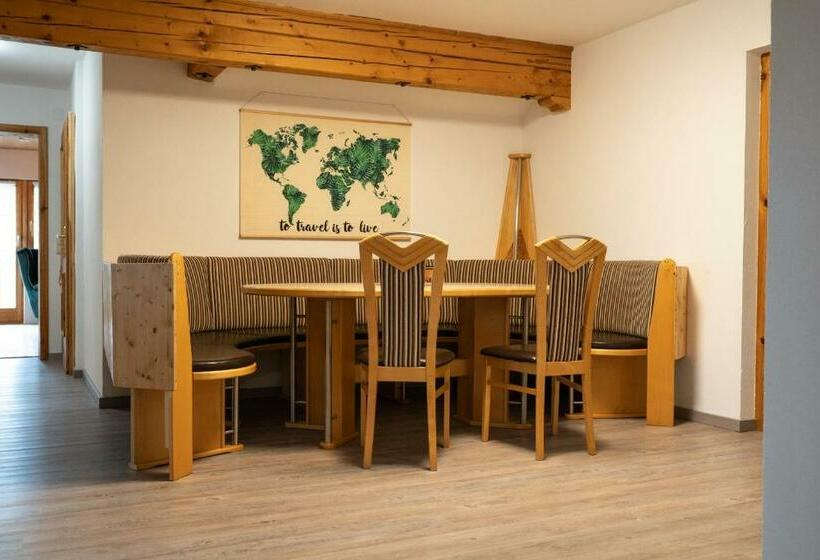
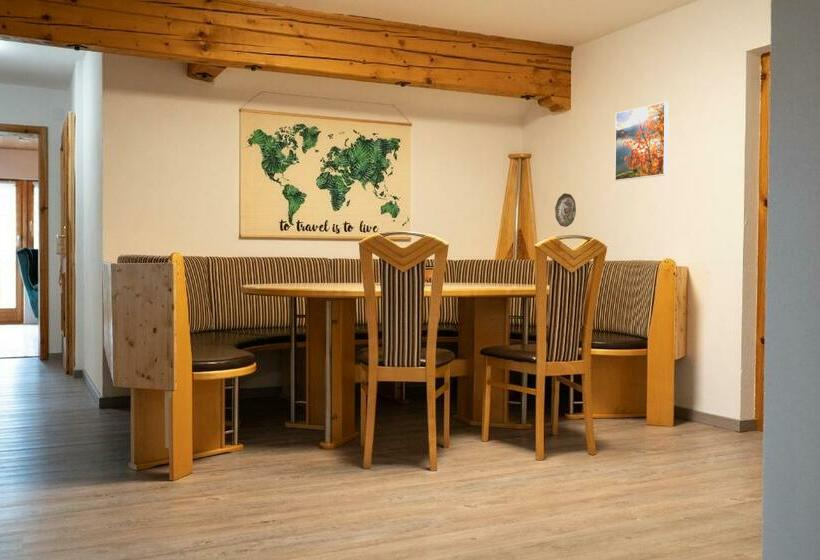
+ decorative plate [554,193,577,228]
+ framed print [614,101,670,182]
